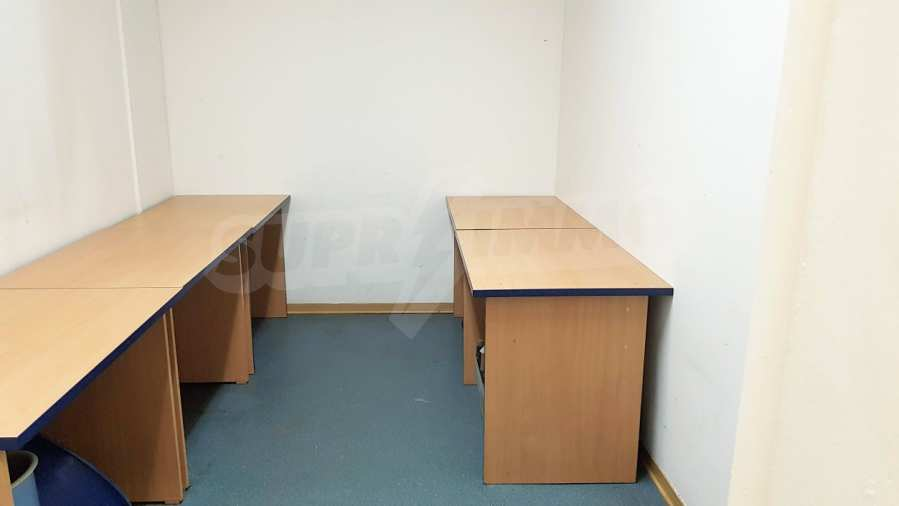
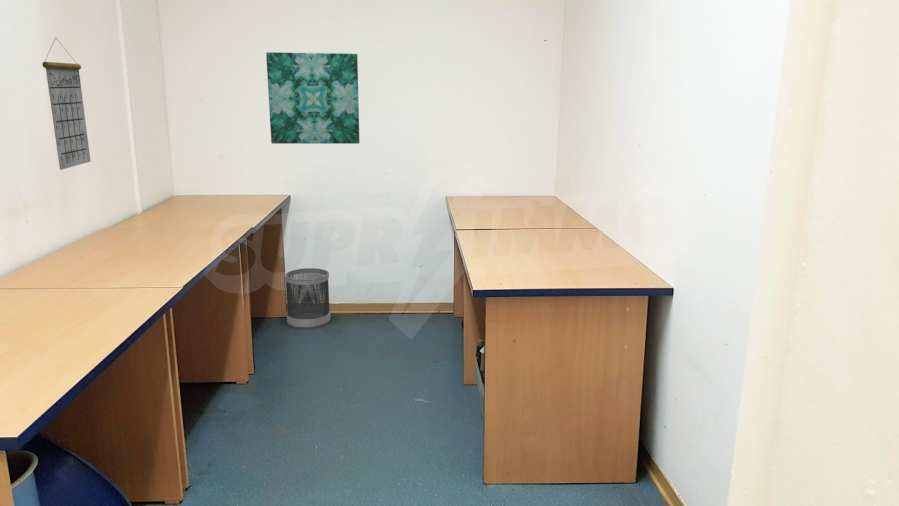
+ wastebasket [284,267,332,330]
+ wall art [265,51,360,145]
+ calendar [41,36,91,171]
